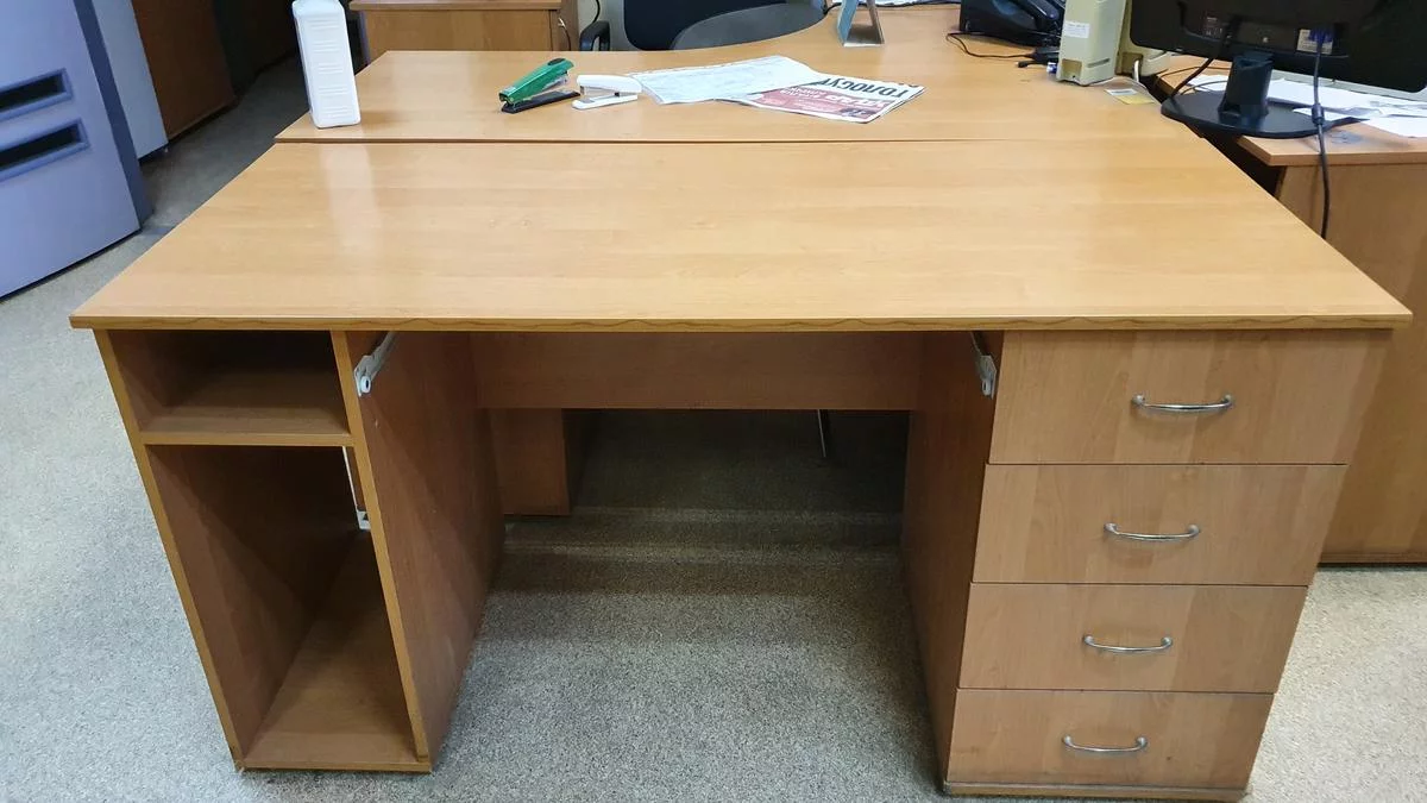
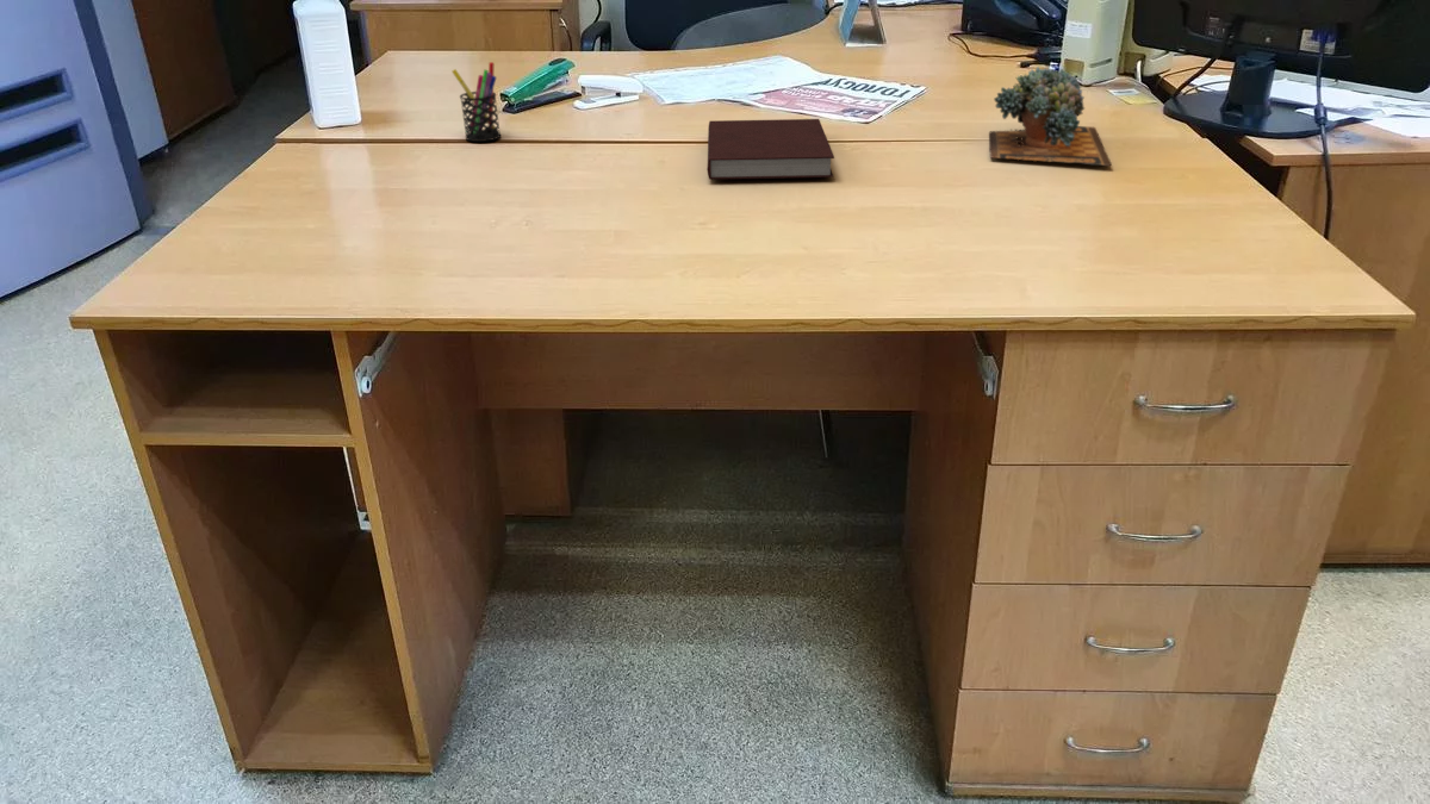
+ pen holder [450,61,502,143]
+ notebook [707,118,835,181]
+ succulent plant [988,66,1113,167]
